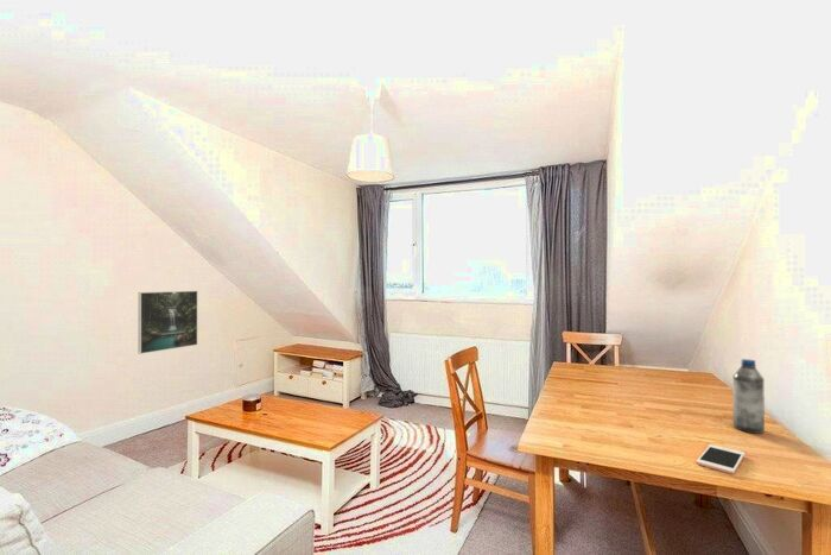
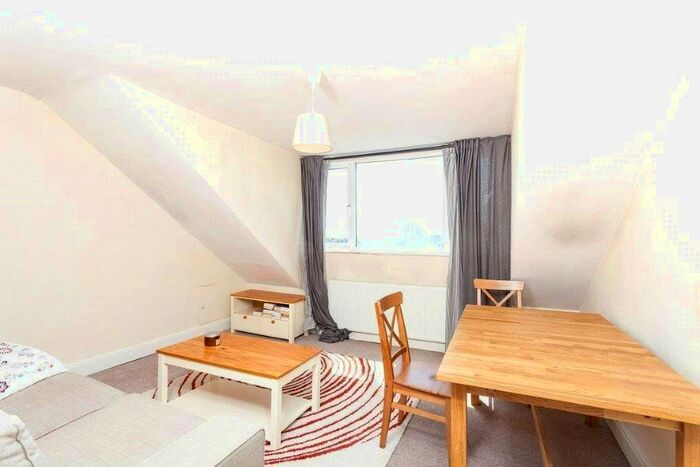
- water bottle [731,358,766,434]
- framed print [137,290,198,355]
- cell phone [696,443,746,475]
